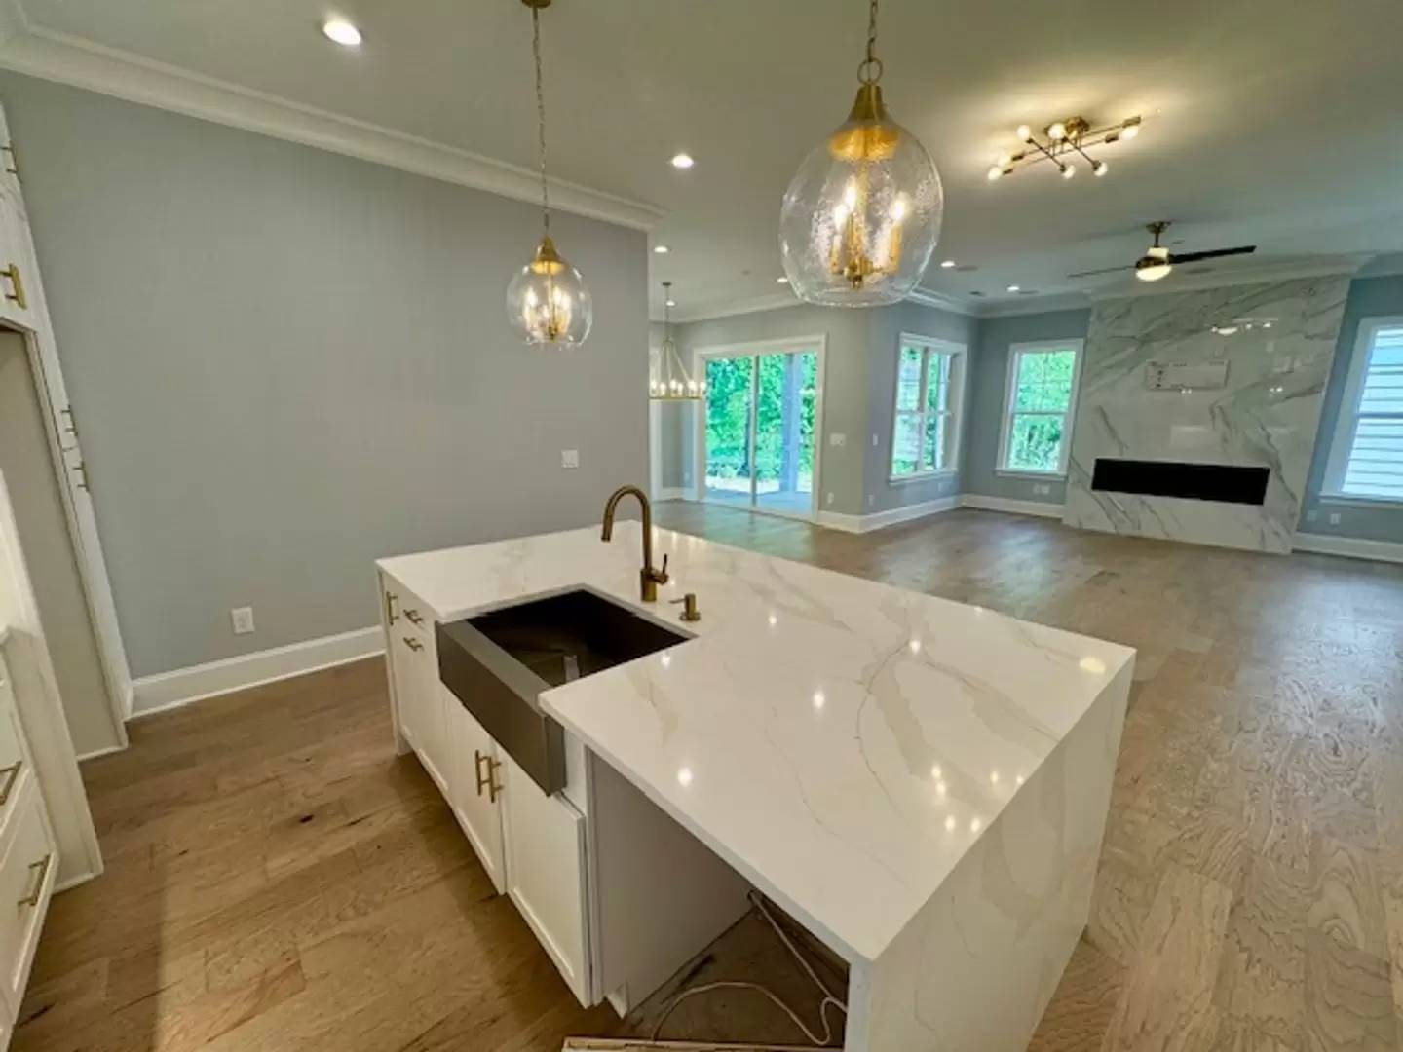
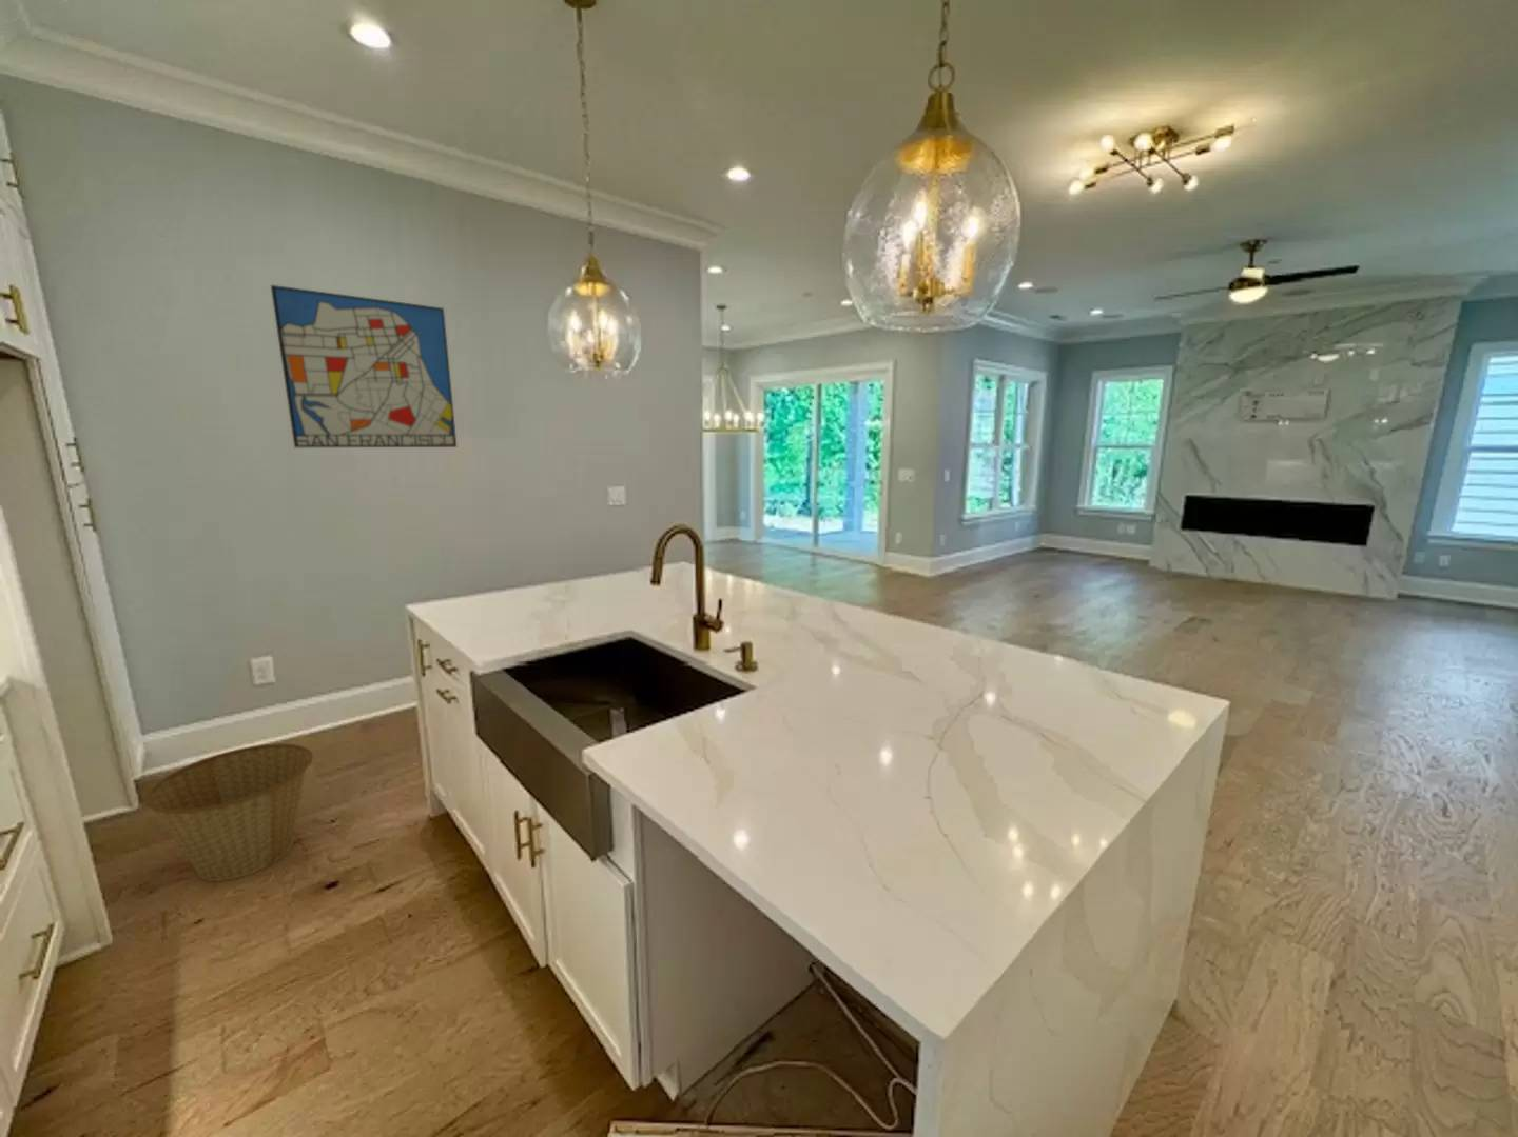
+ wall art [270,284,458,449]
+ basket [143,742,314,883]
